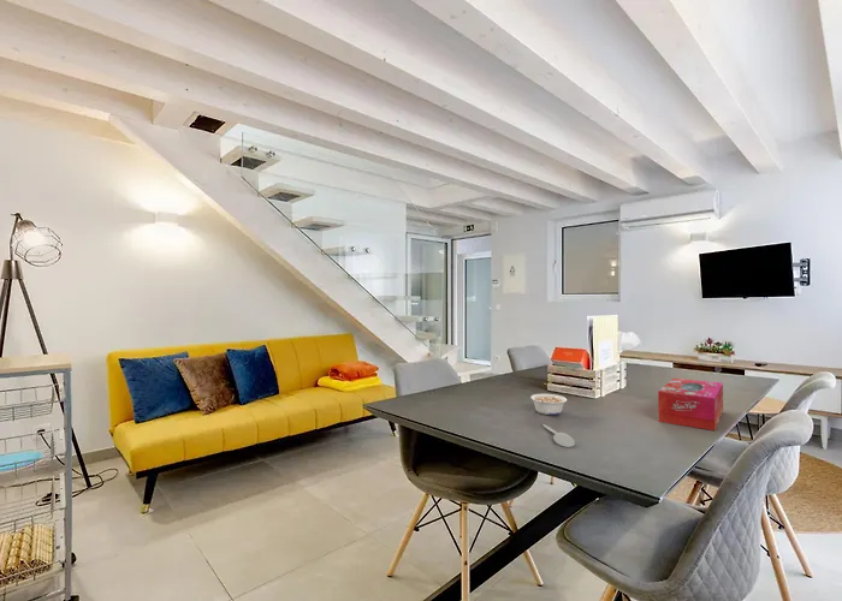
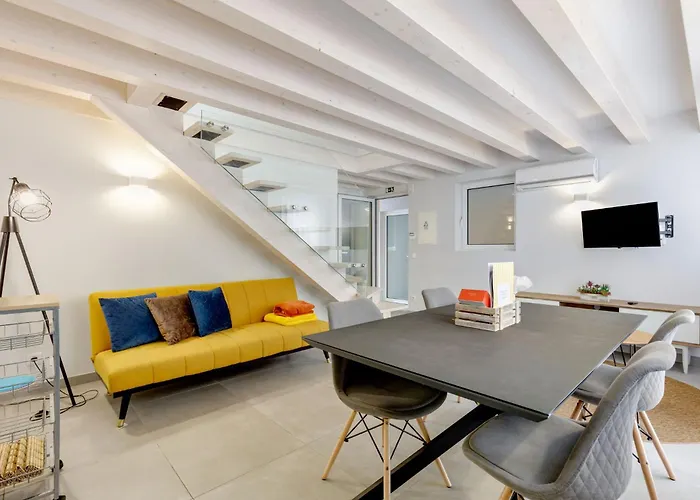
- legume [529,393,568,416]
- tissue box [657,377,724,432]
- spoon [541,423,576,448]
